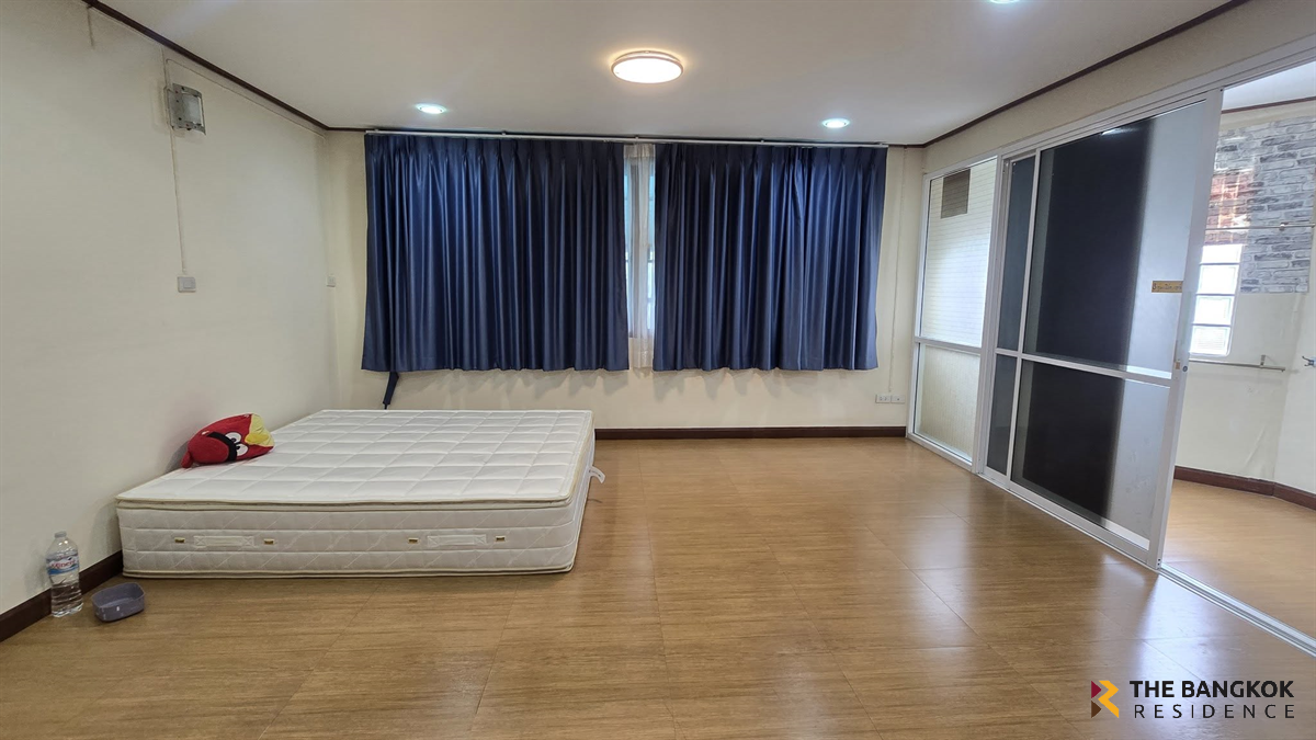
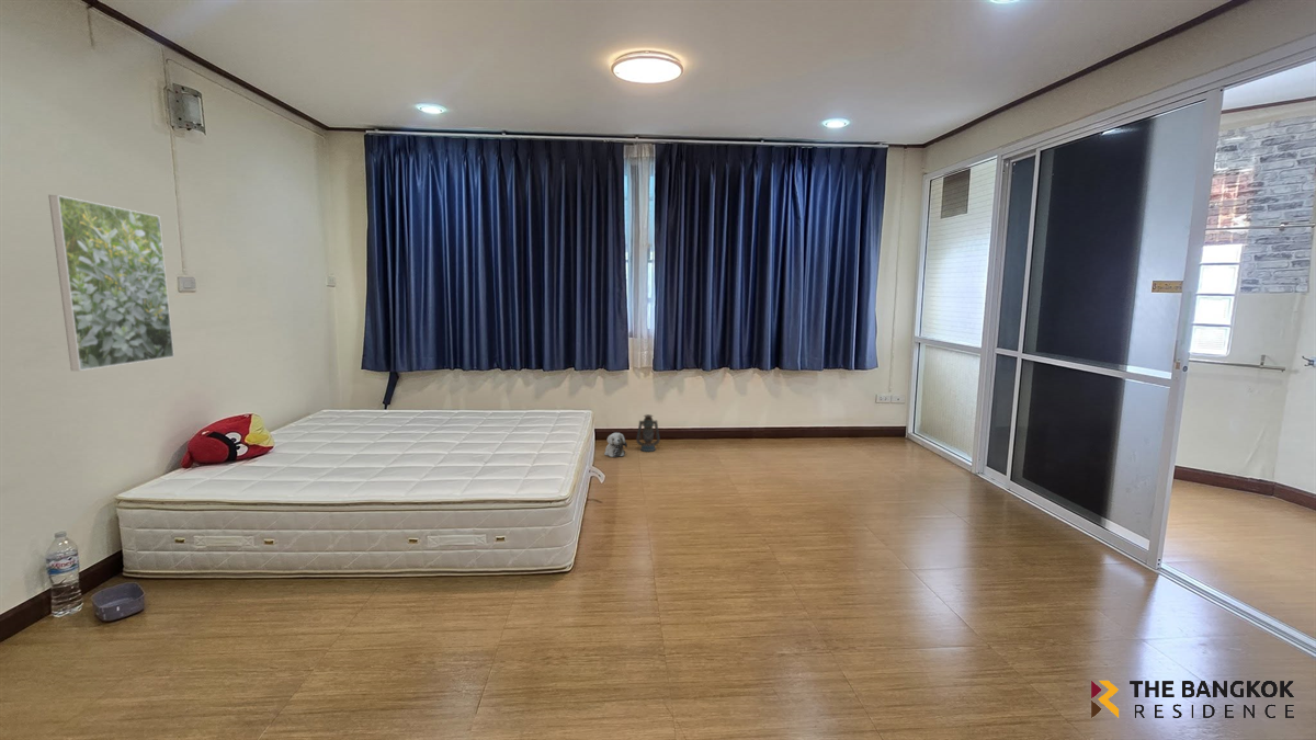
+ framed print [47,194,175,372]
+ plush toy [603,432,628,458]
+ lantern [635,413,661,453]
